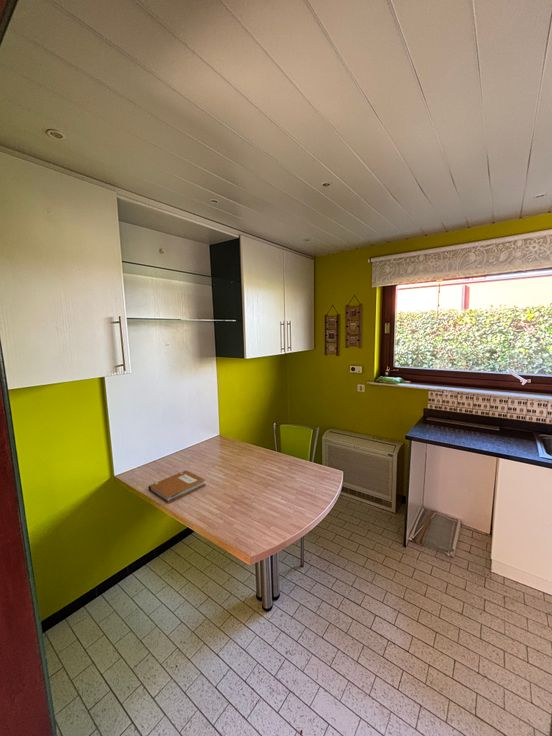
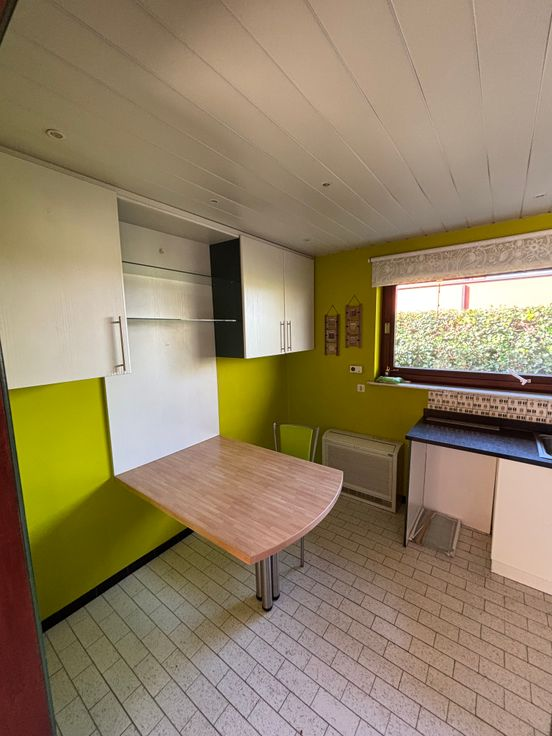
- notebook [147,470,206,505]
